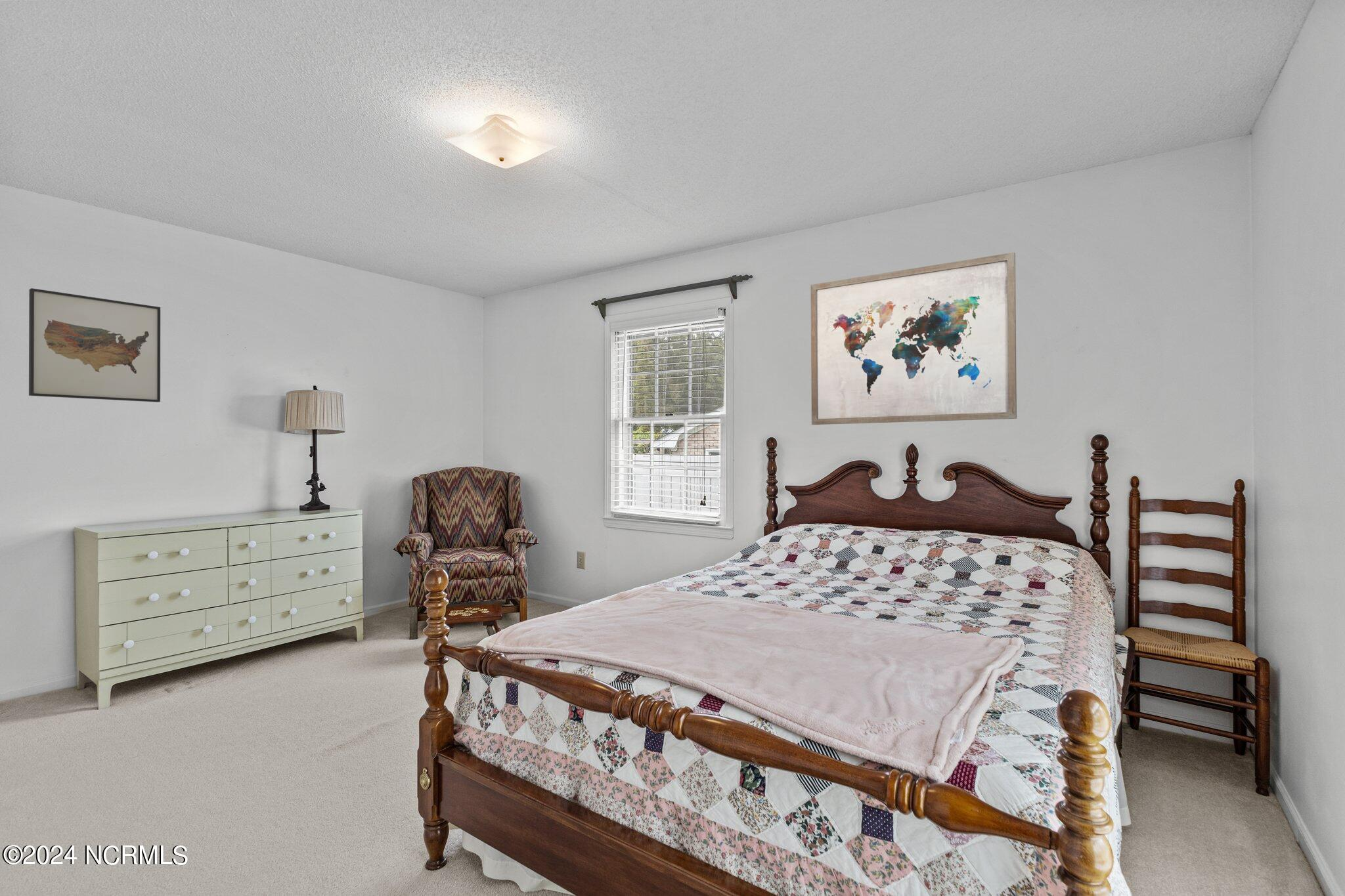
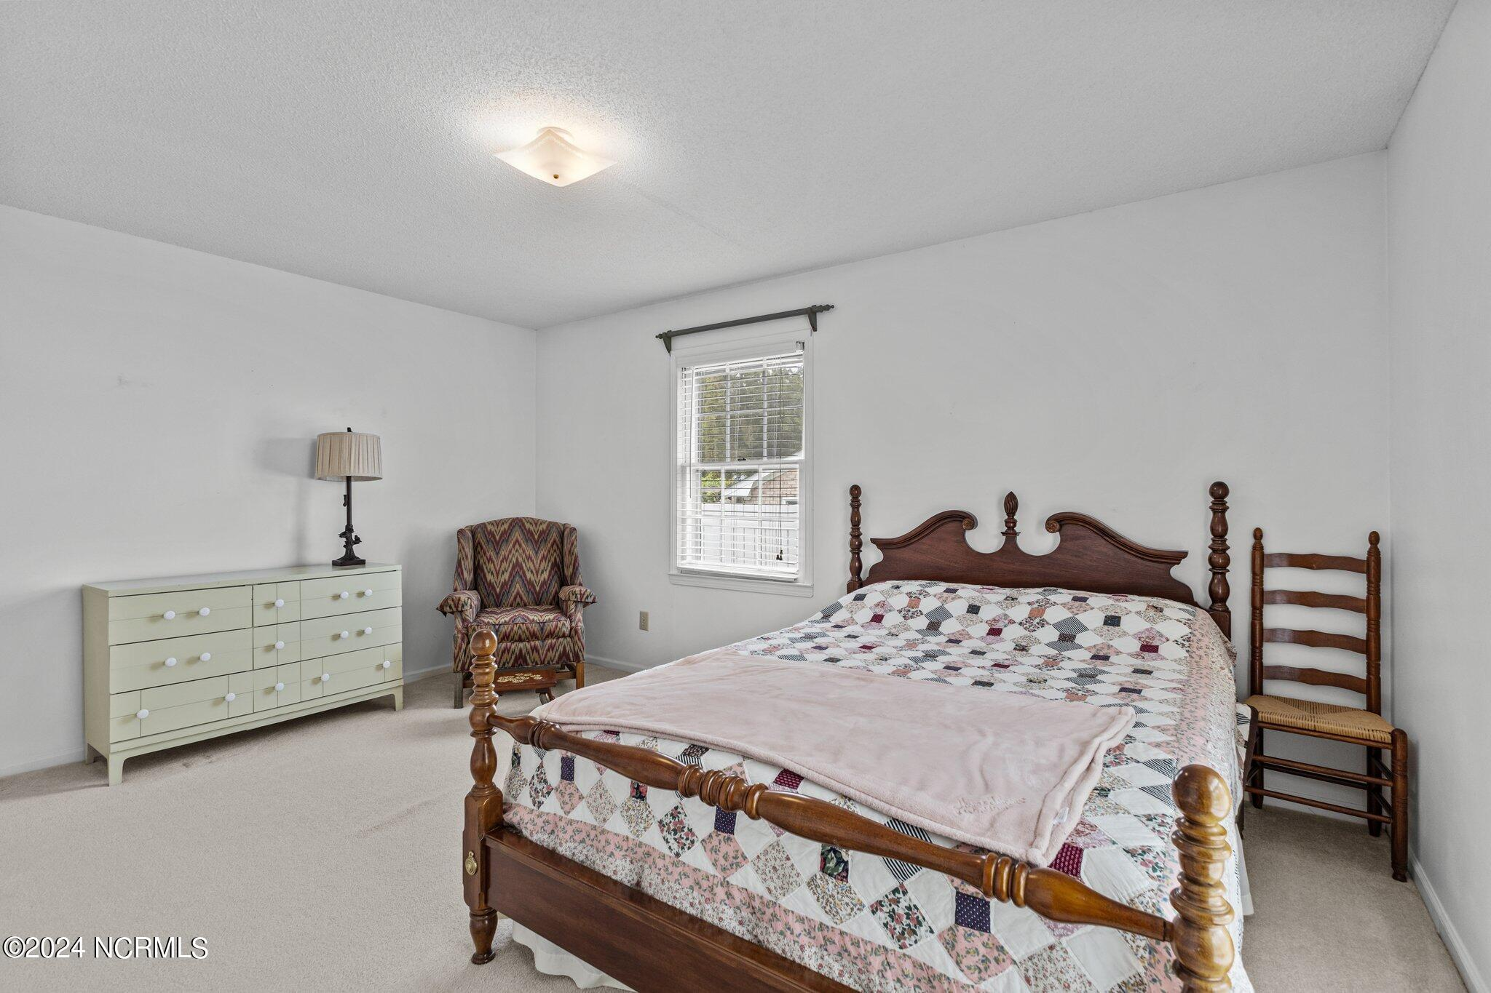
- wall art [810,252,1017,425]
- wall art [28,288,161,403]
